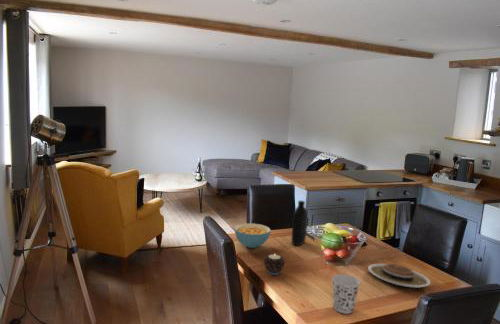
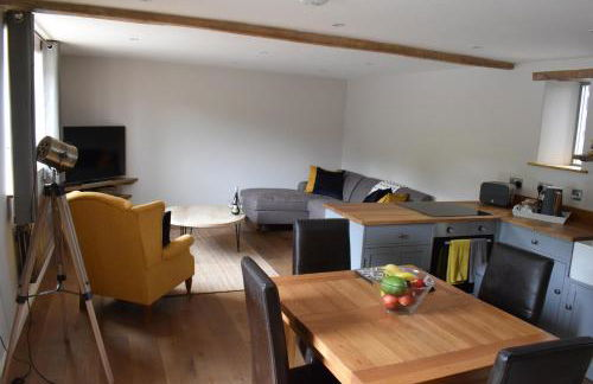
- plate [367,263,431,289]
- cup [331,273,361,315]
- candle [262,253,286,276]
- cereal bowl [233,223,272,249]
- bottle [291,200,309,247]
